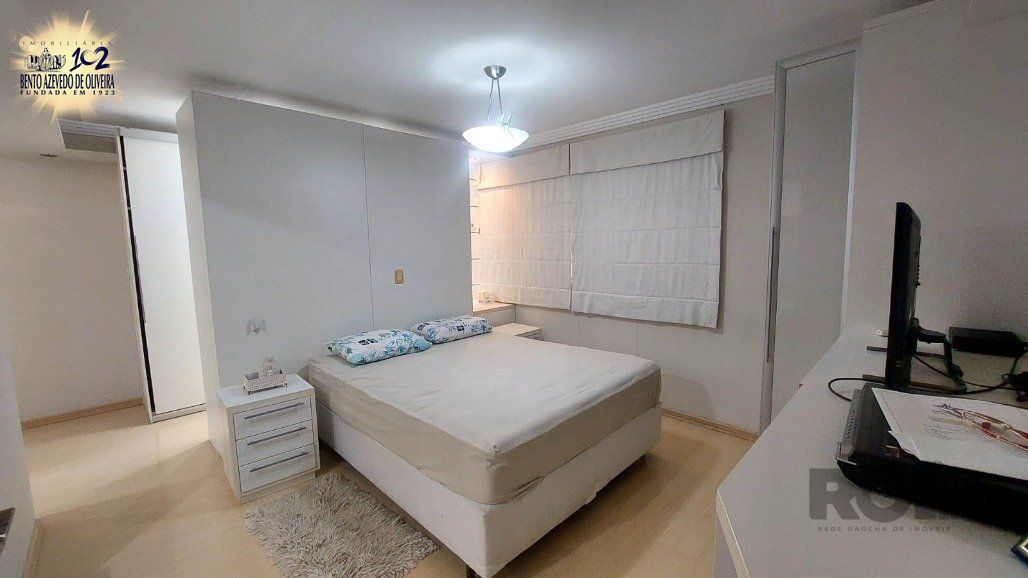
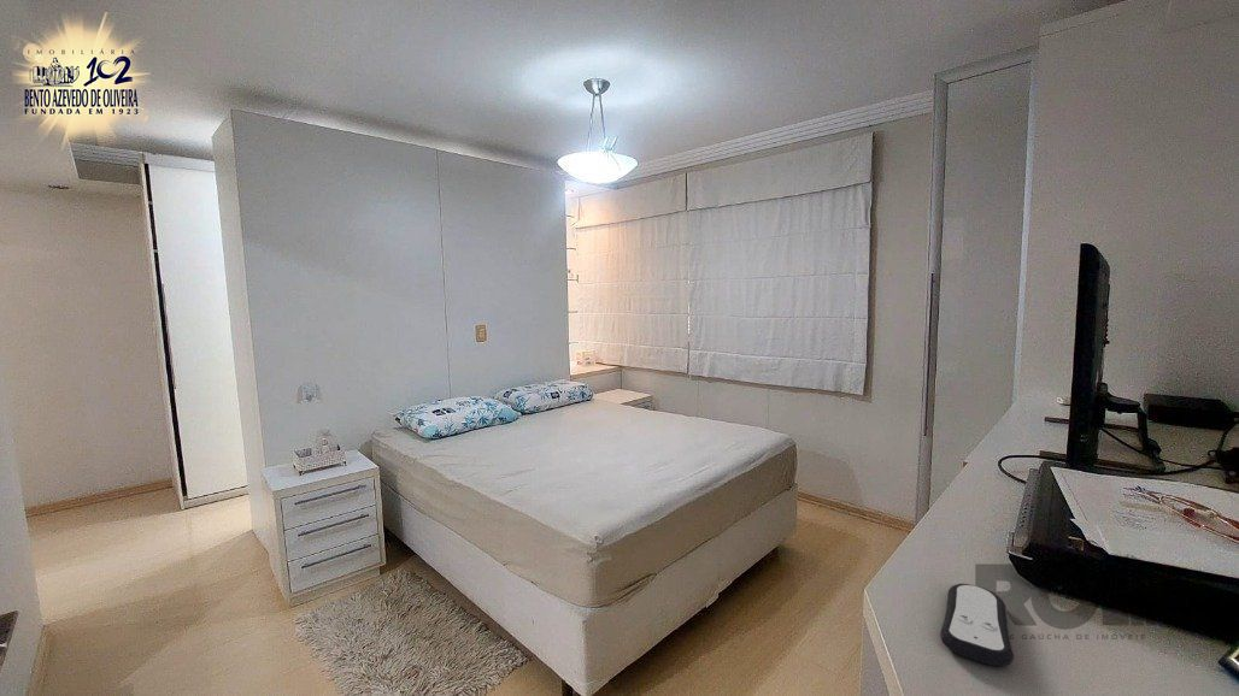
+ remote control [939,583,1015,668]
